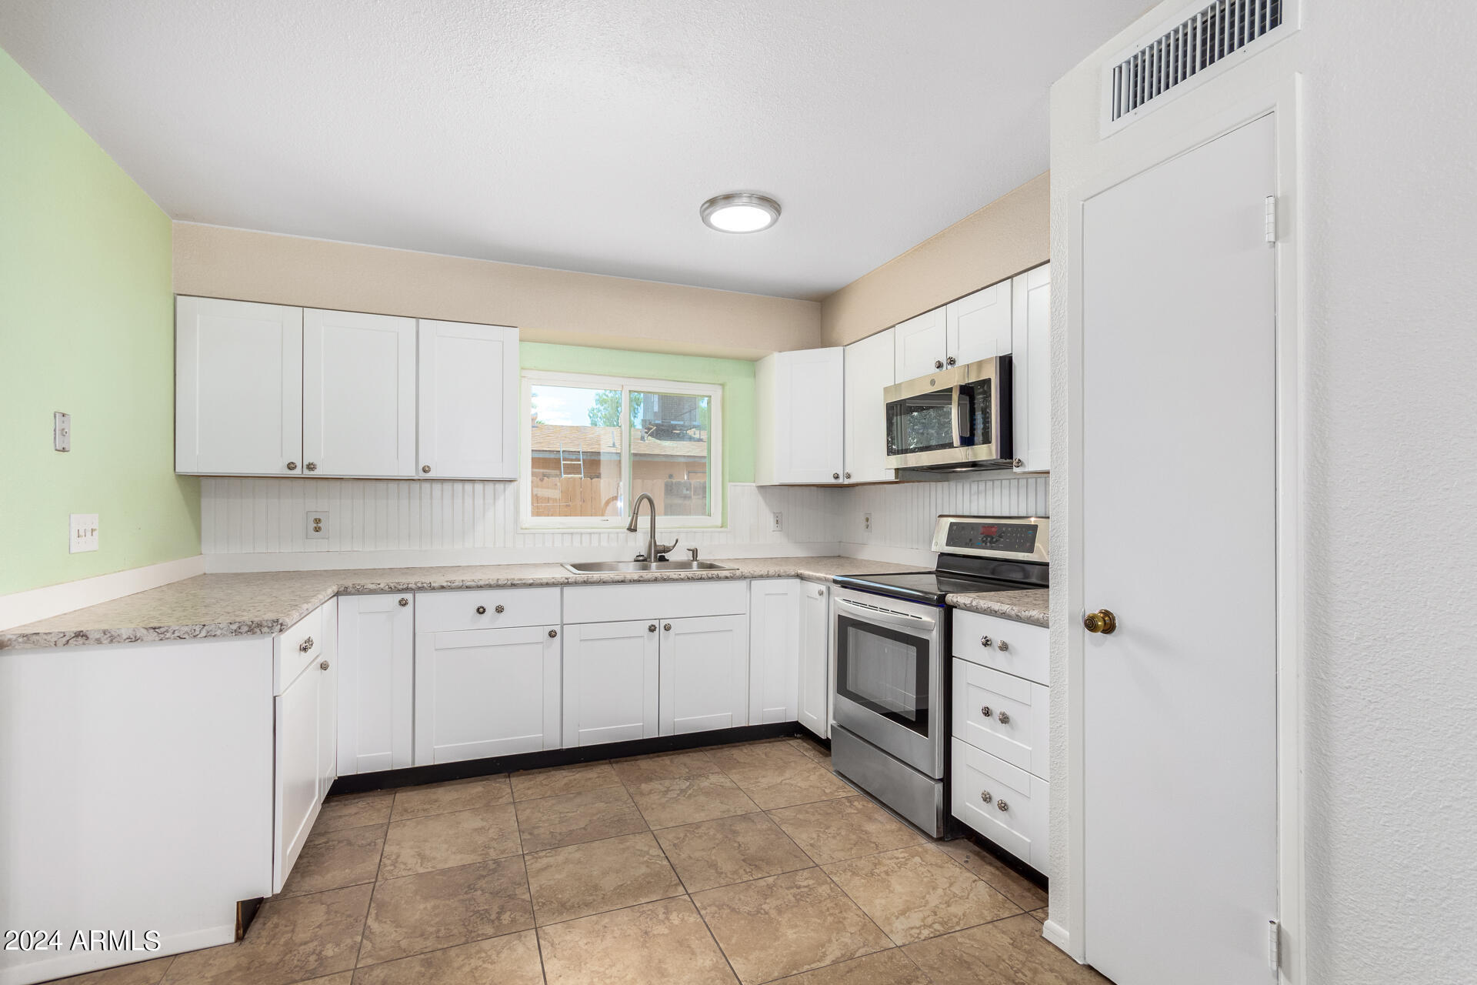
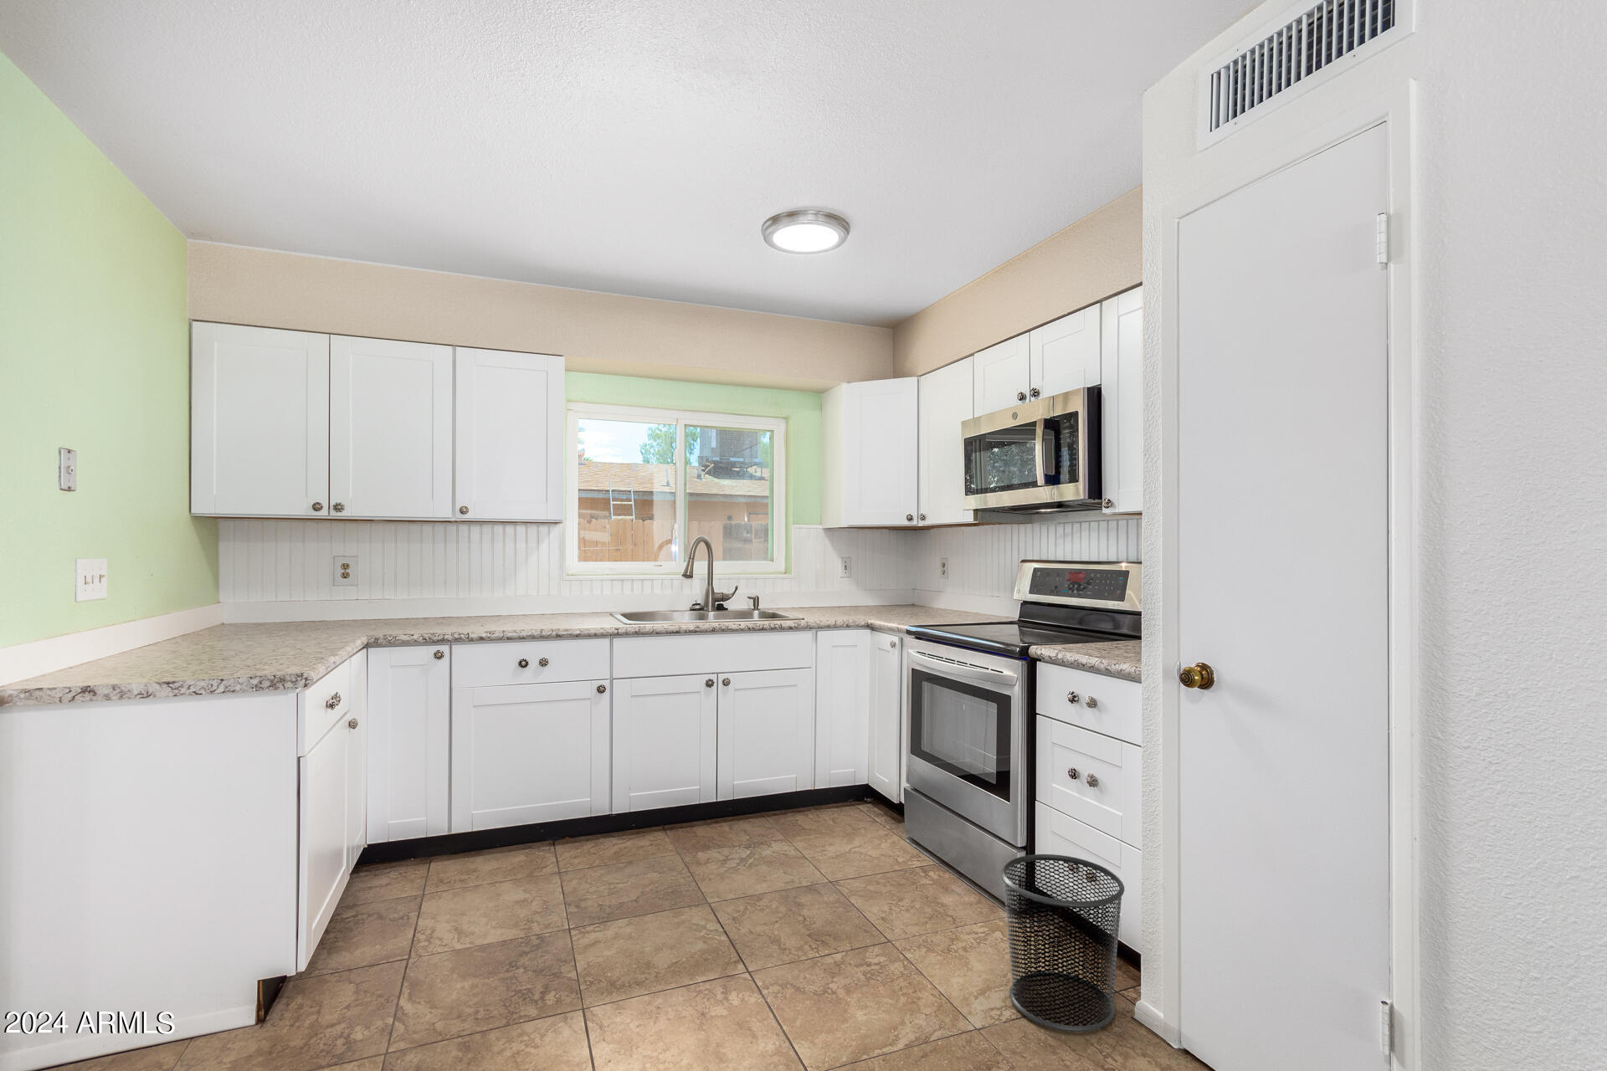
+ waste bin [1001,853,1125,1033]
